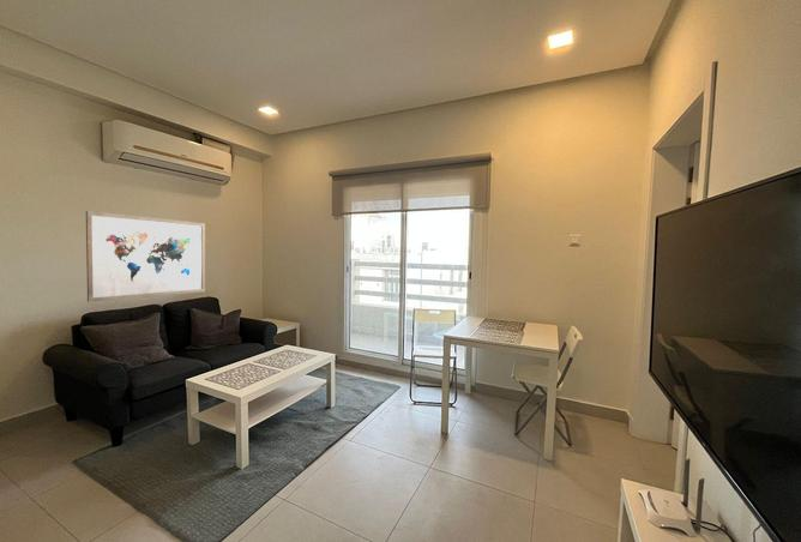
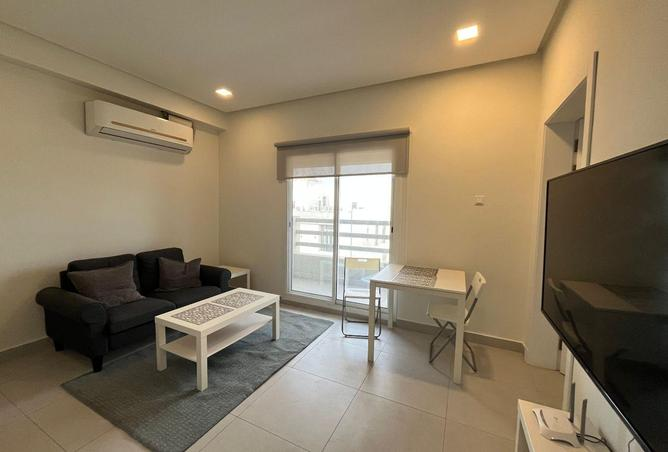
- wall art [85,210,206,303]
